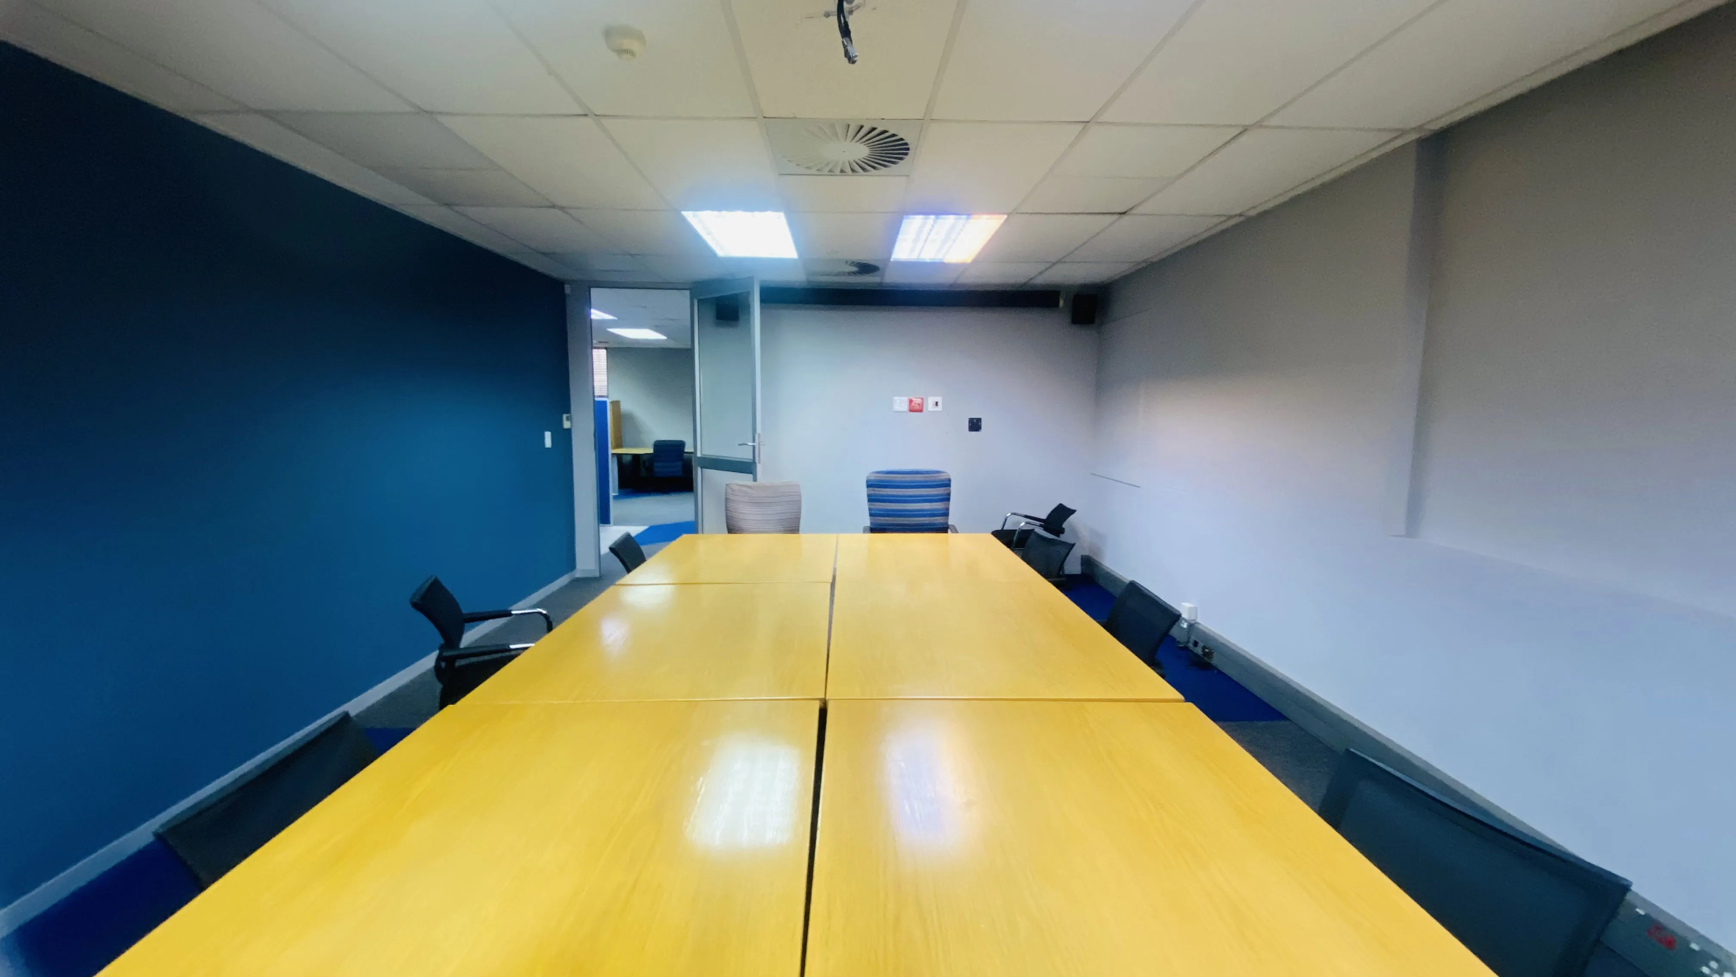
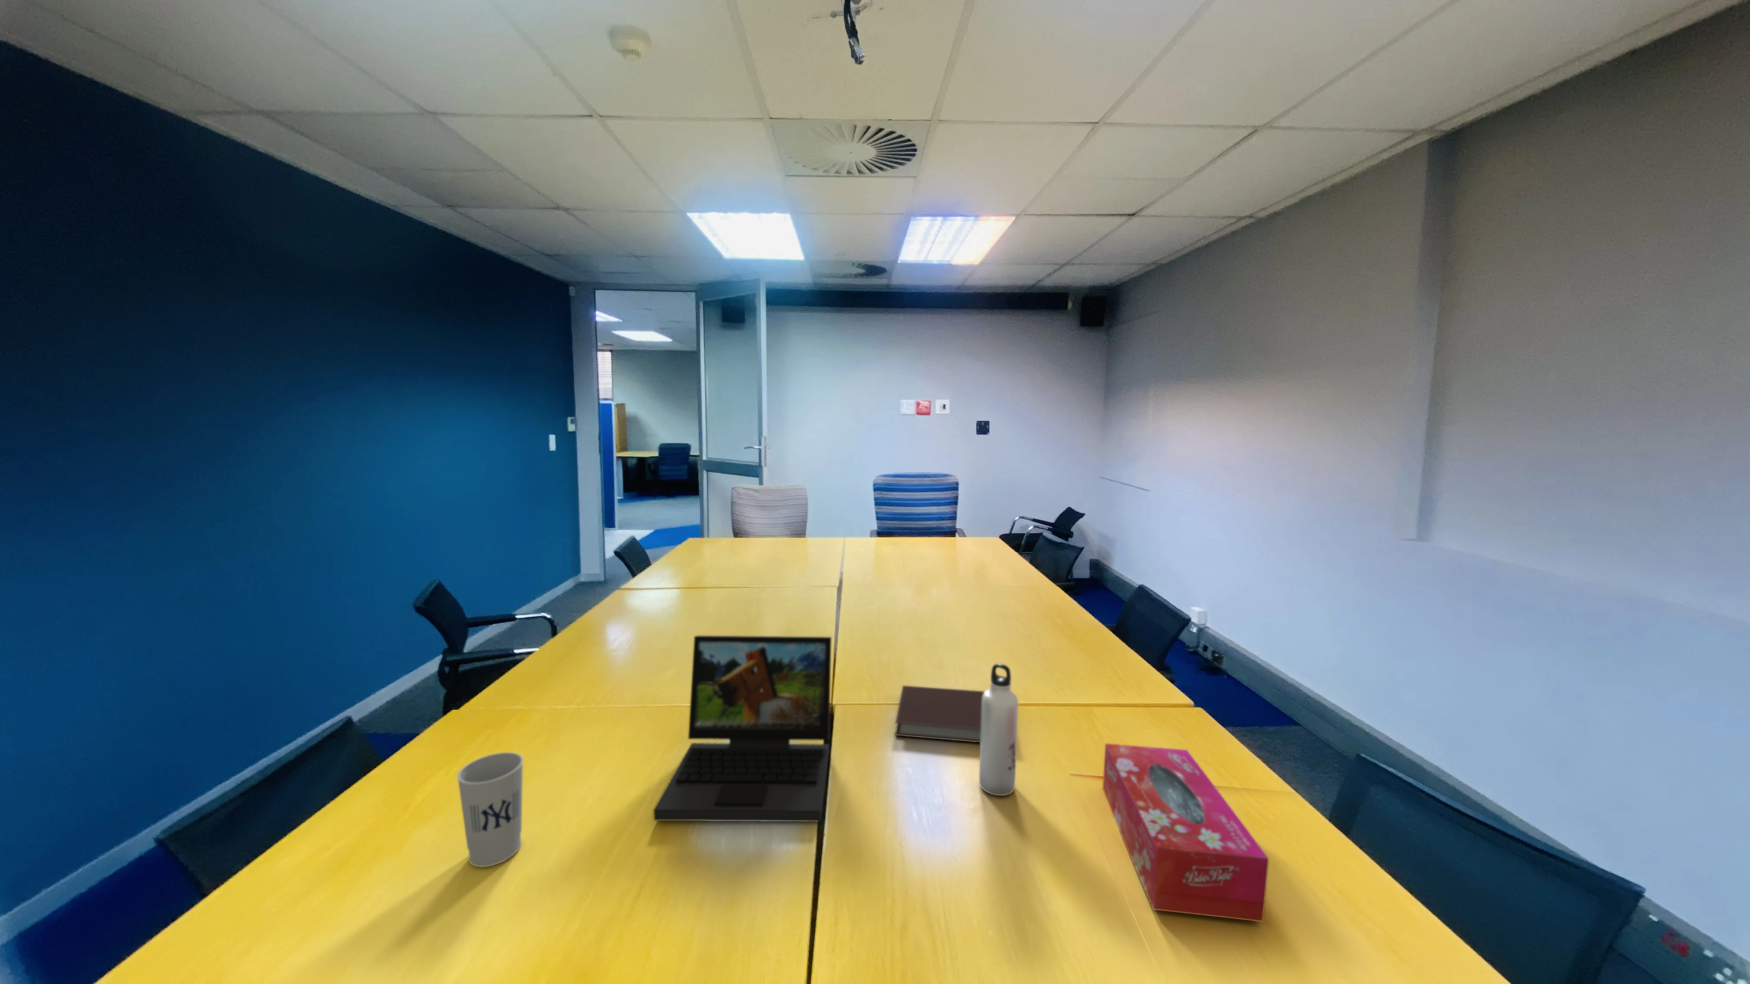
+ cup [457,752,524,867]
+ tissue box [1102,743,1269,923]
+ notebook [894,685,984,744]
+ laptop [653,634,832,822]
+ water bottle [978,663,1019,797]
